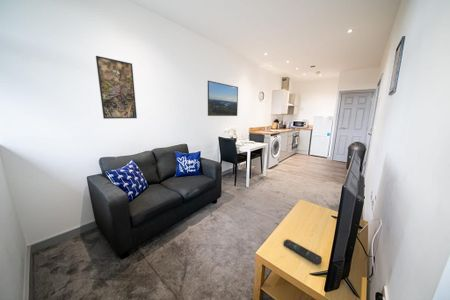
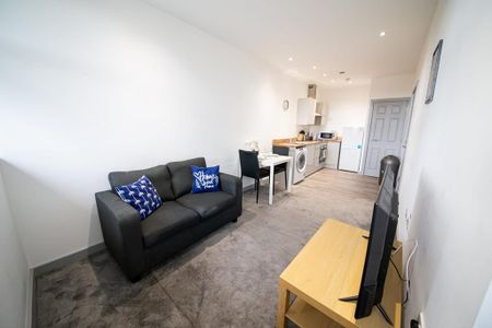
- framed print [95,55,138,120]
- remote control [283,238,323,266]
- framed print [207,80,239,117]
